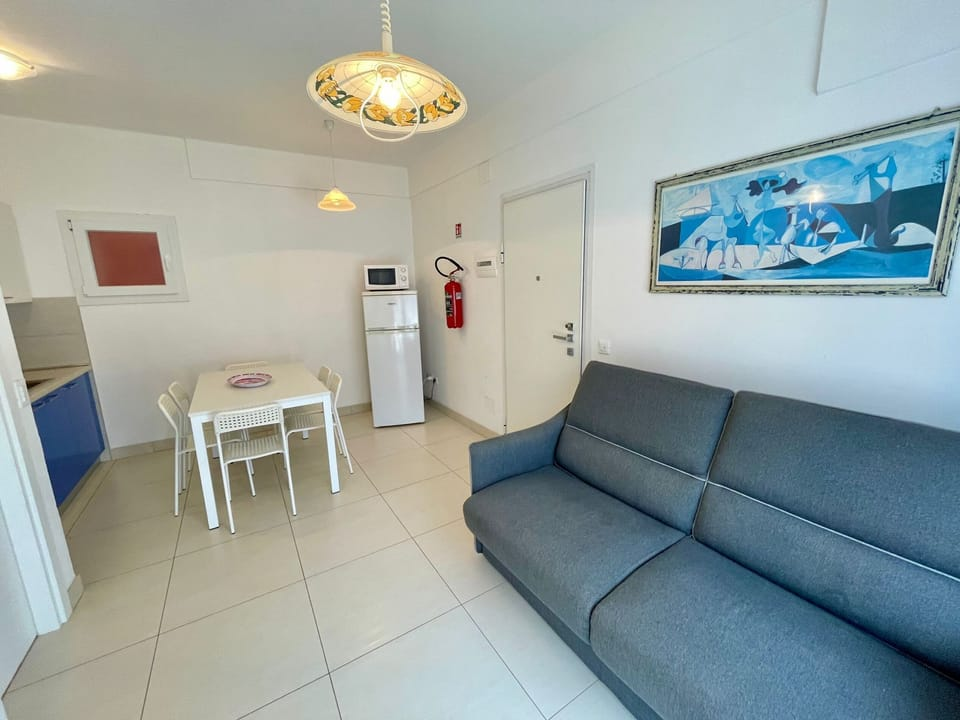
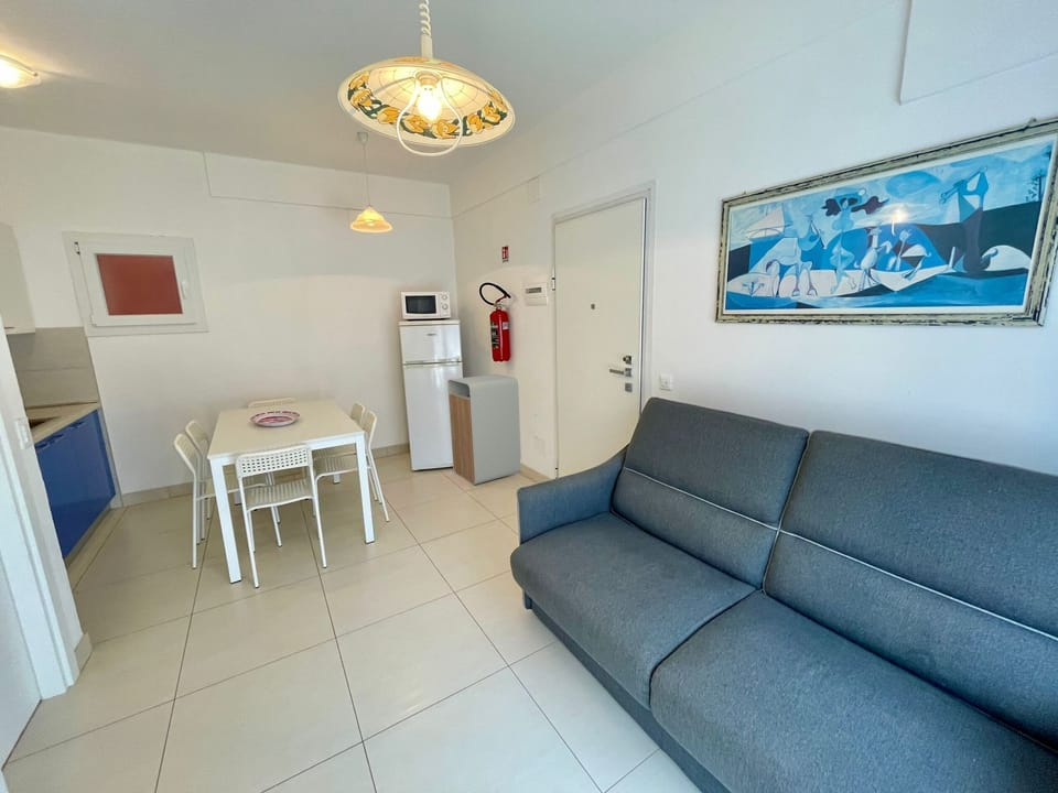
+ trash can [446,373,522,486]
